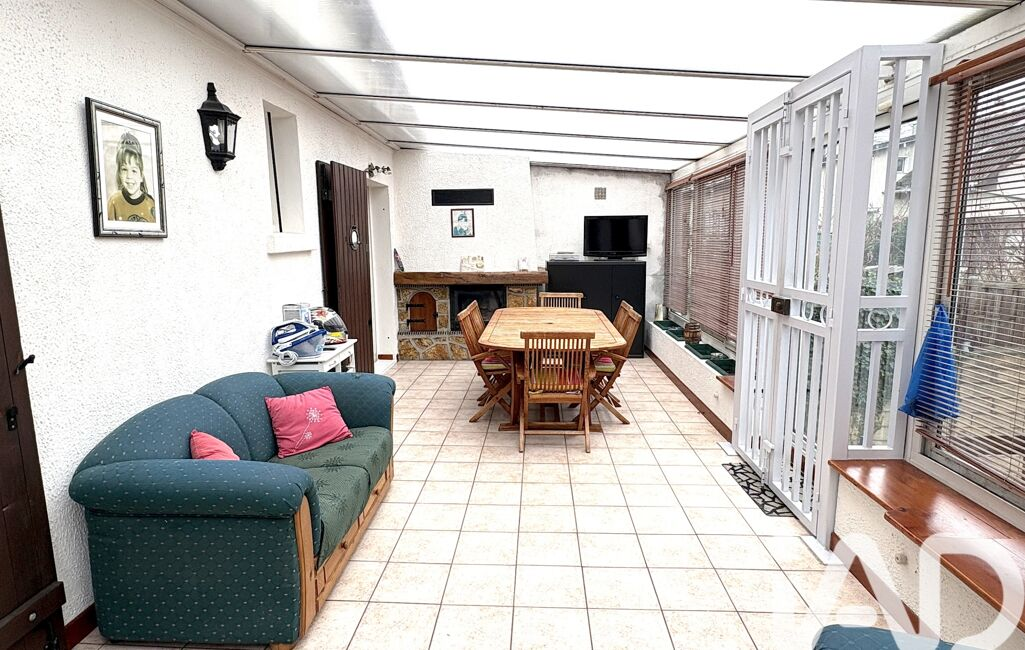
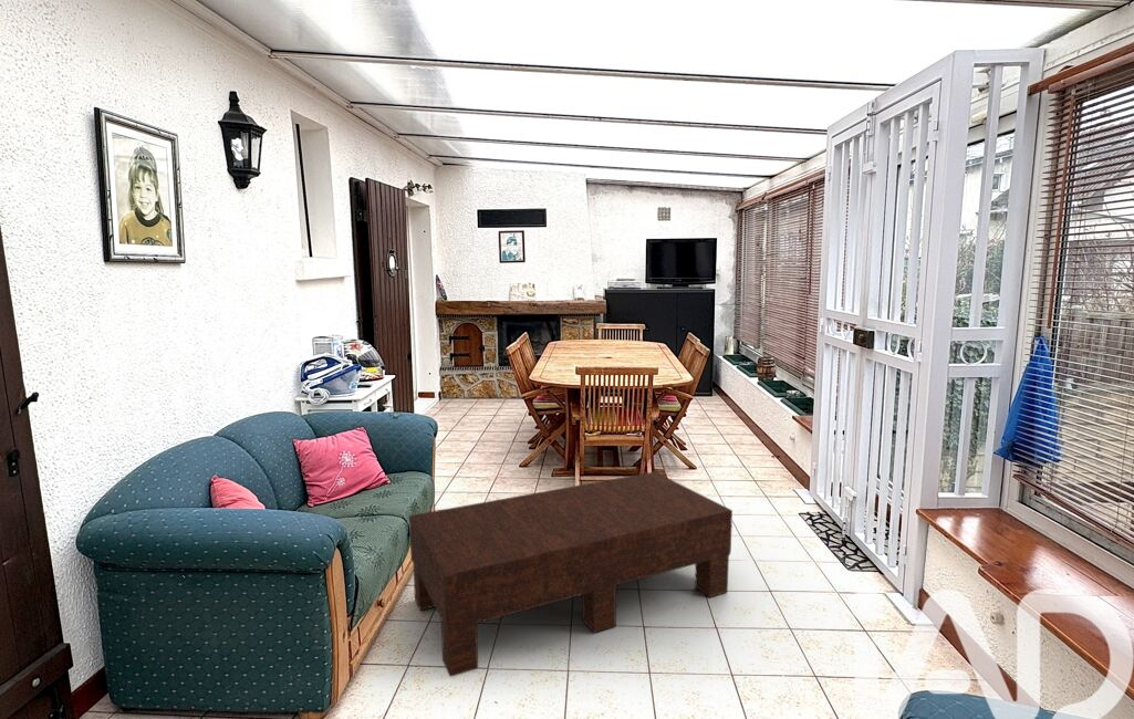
+ coffee table [408,471,734,678]
